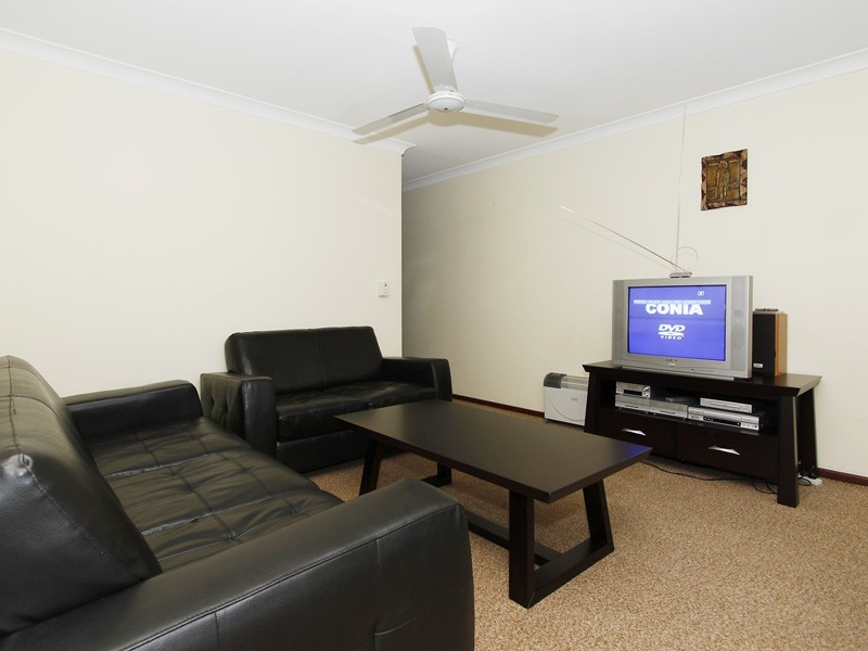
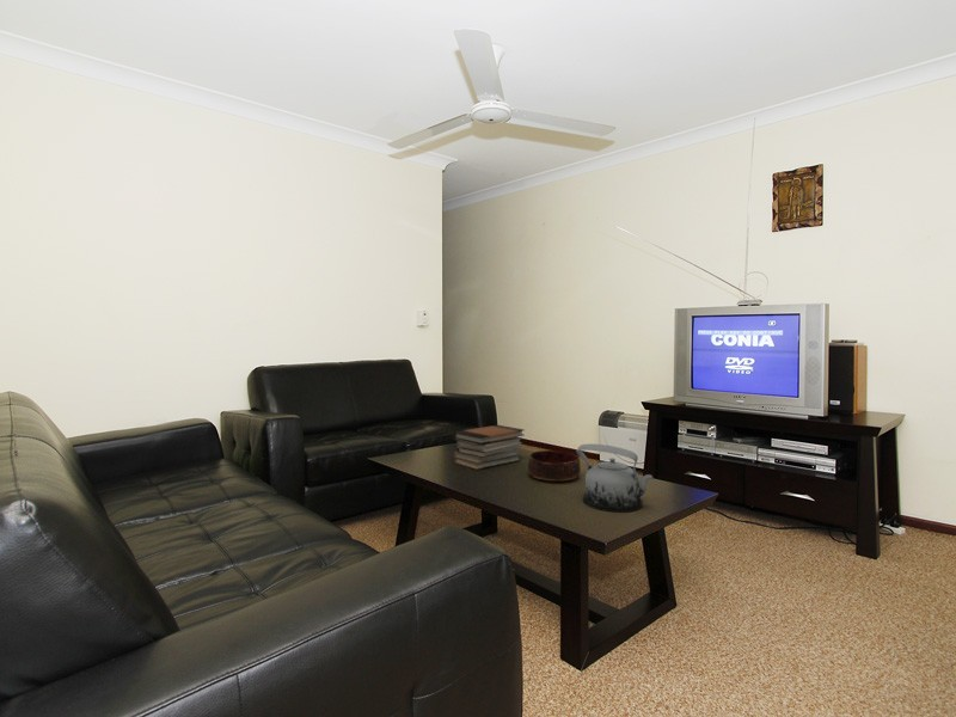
+ teapot [576,443,655,513]
+ book stack [453,424,526,471]
+ bowl [527,449,582,482]
